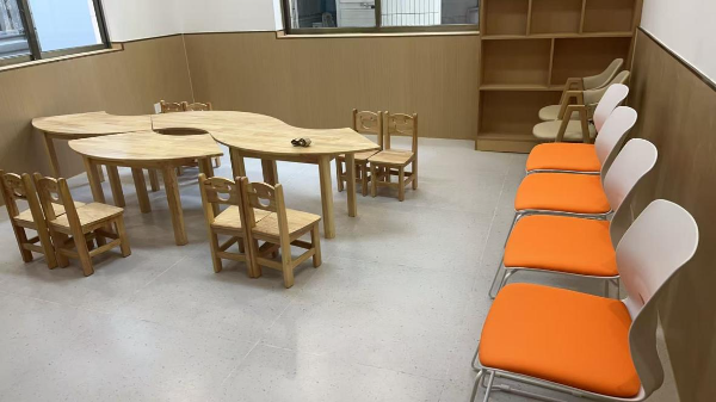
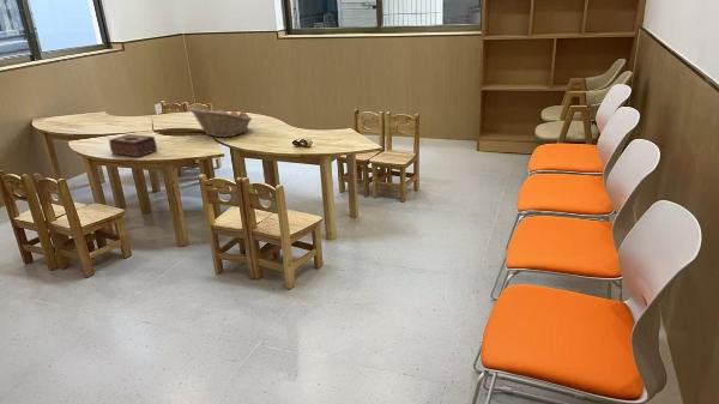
+ tissue box [108,133,158,158]
+ fruit basket [188,105,253,138]
